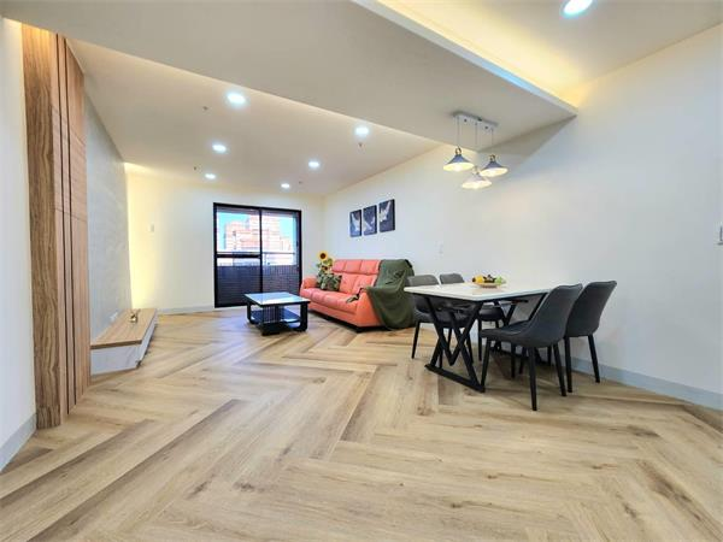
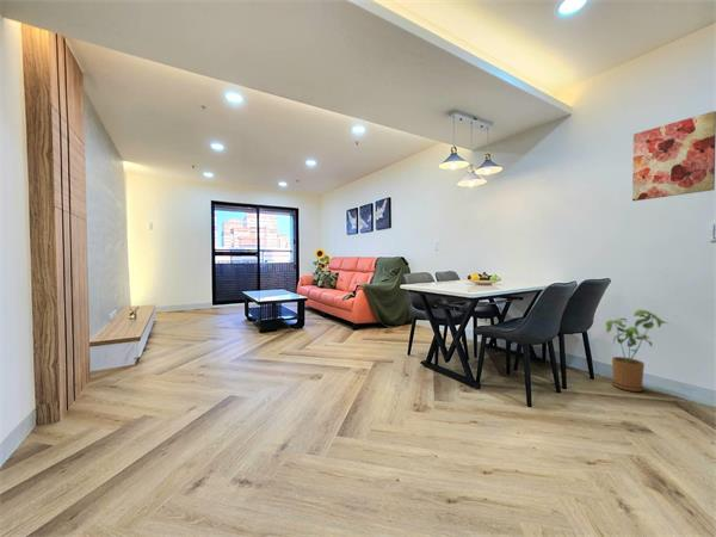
+ wall art [631,110,716,202]
+ house plant [605,309,671,393]
